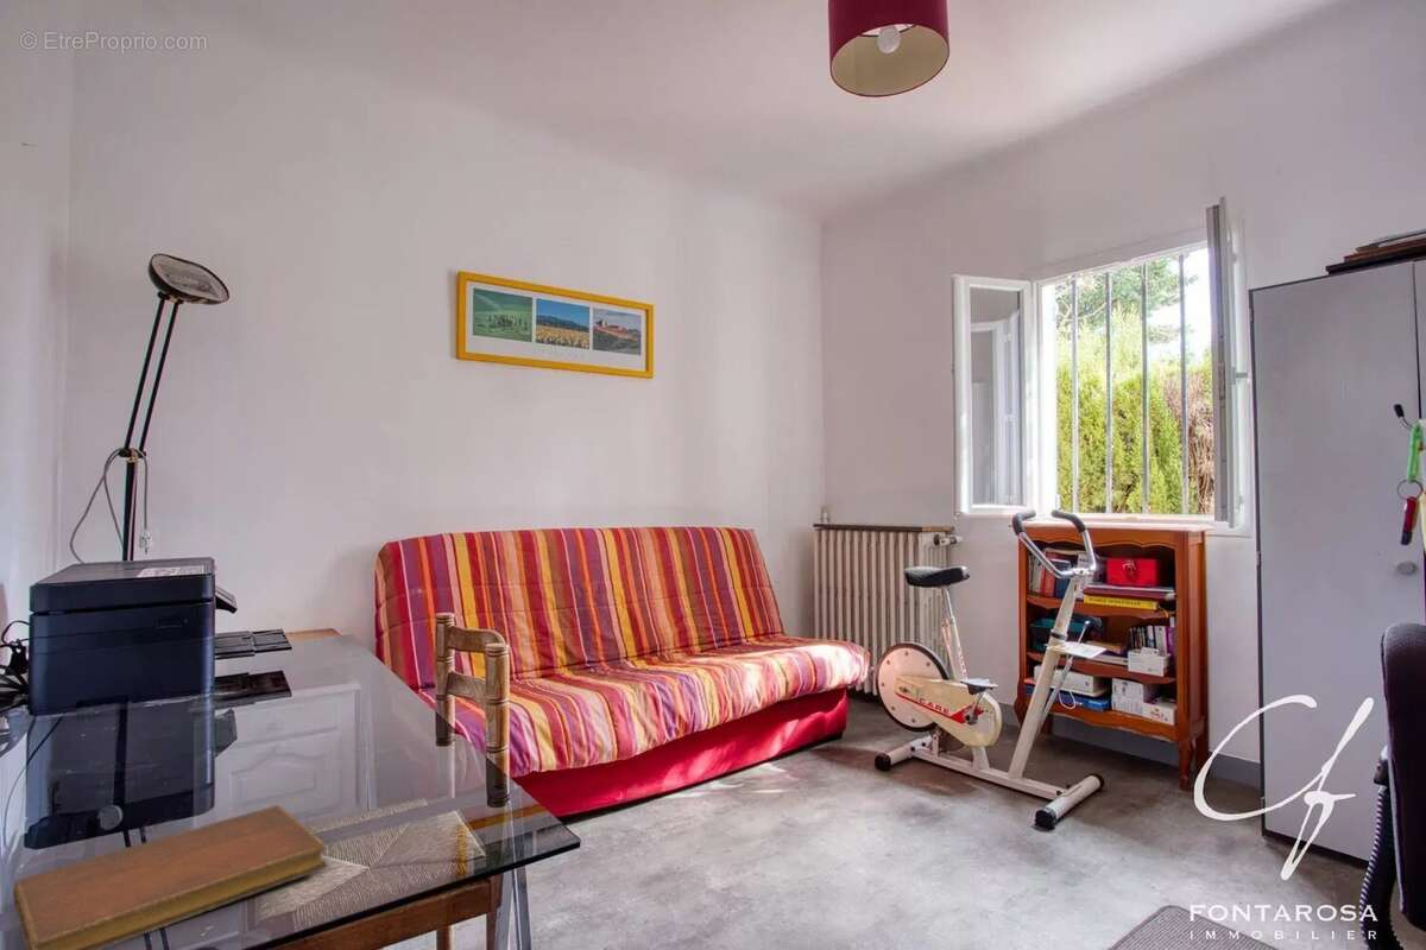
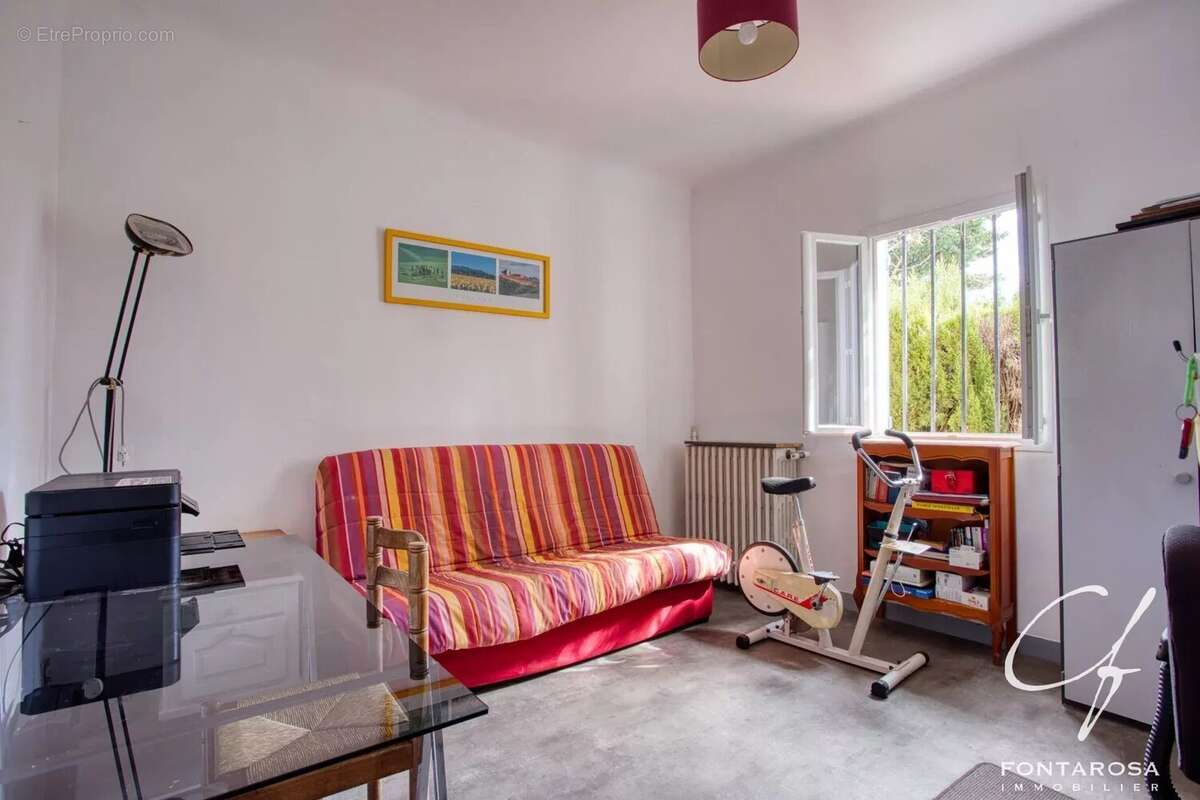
- notebook [12,804,328,950]
